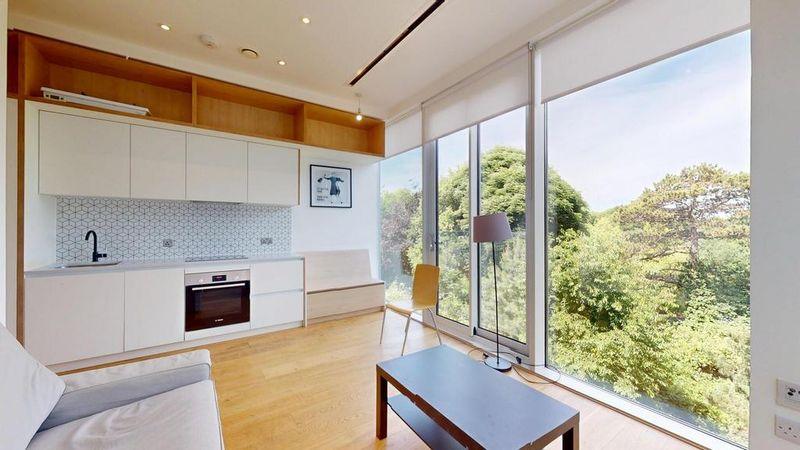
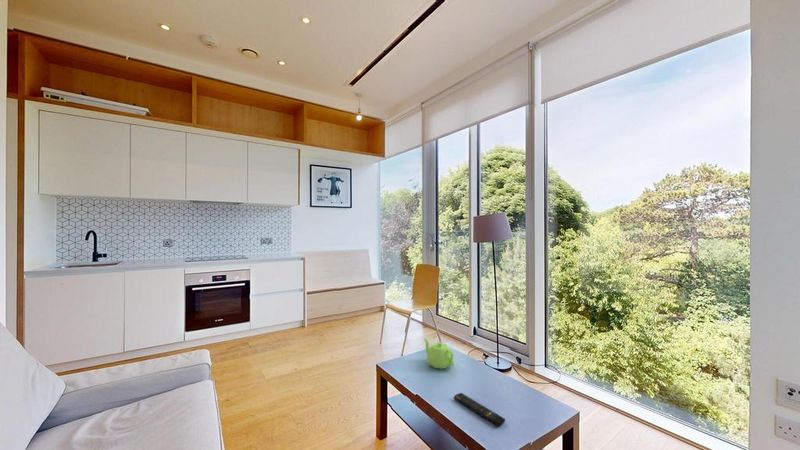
+ teapot [423,337,456,370]
+ remote control [453,392,506,427]
